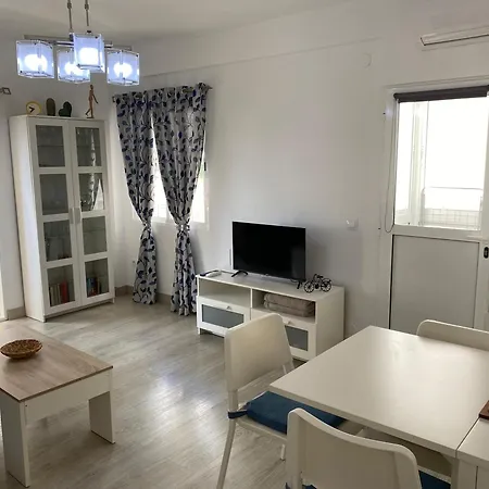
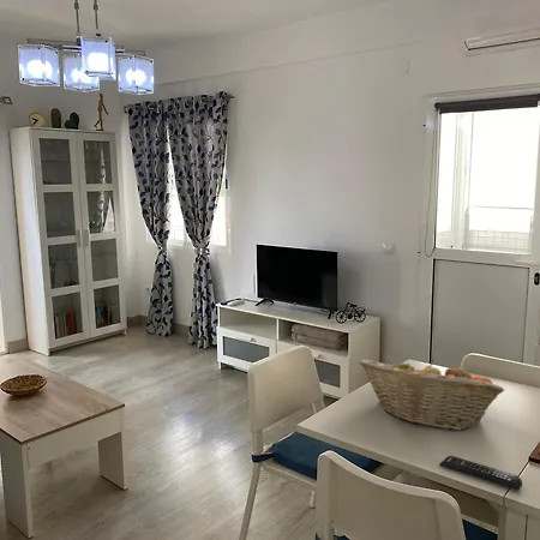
+ remote control [438,455,523,491]
+ fruit basket [358,358,505,431]
